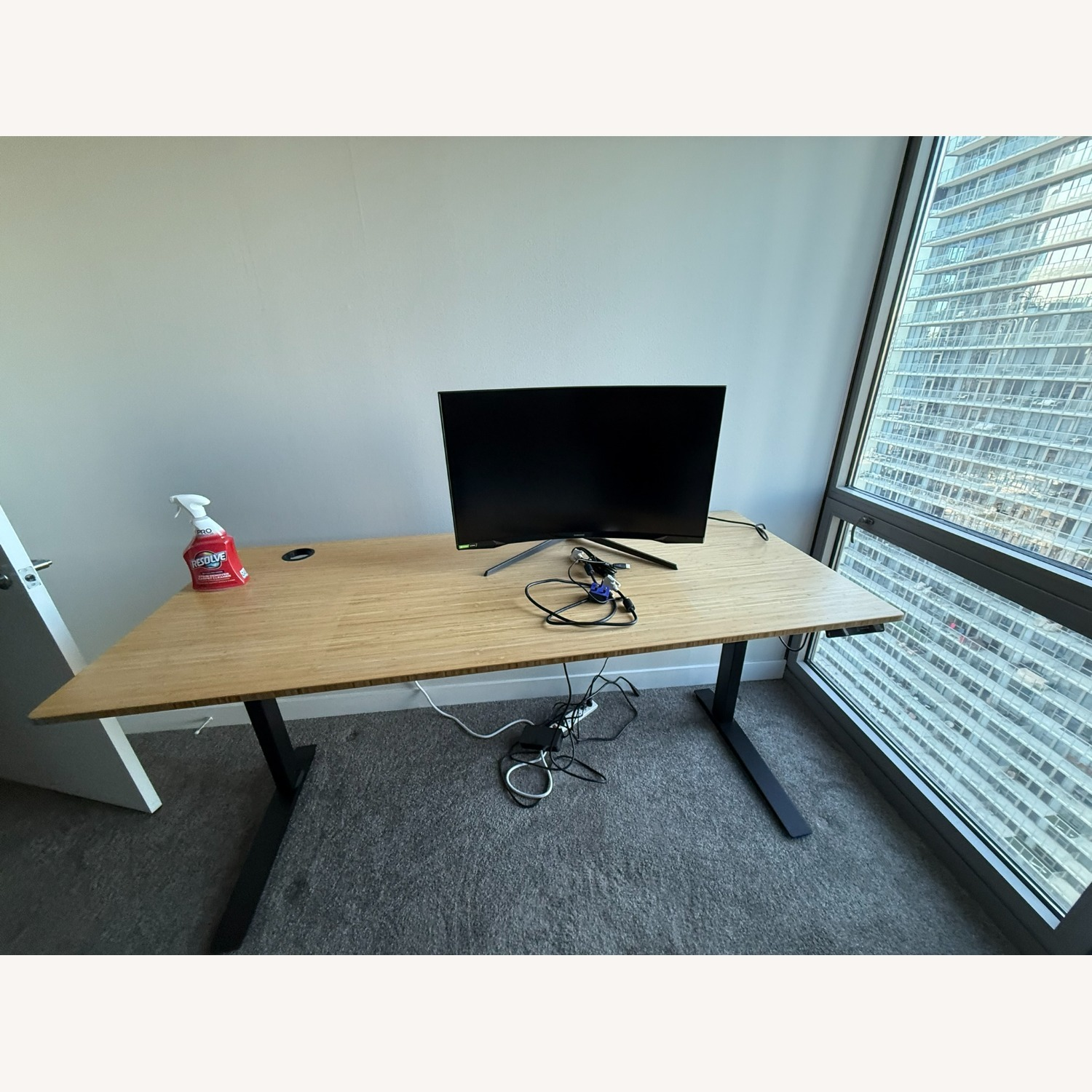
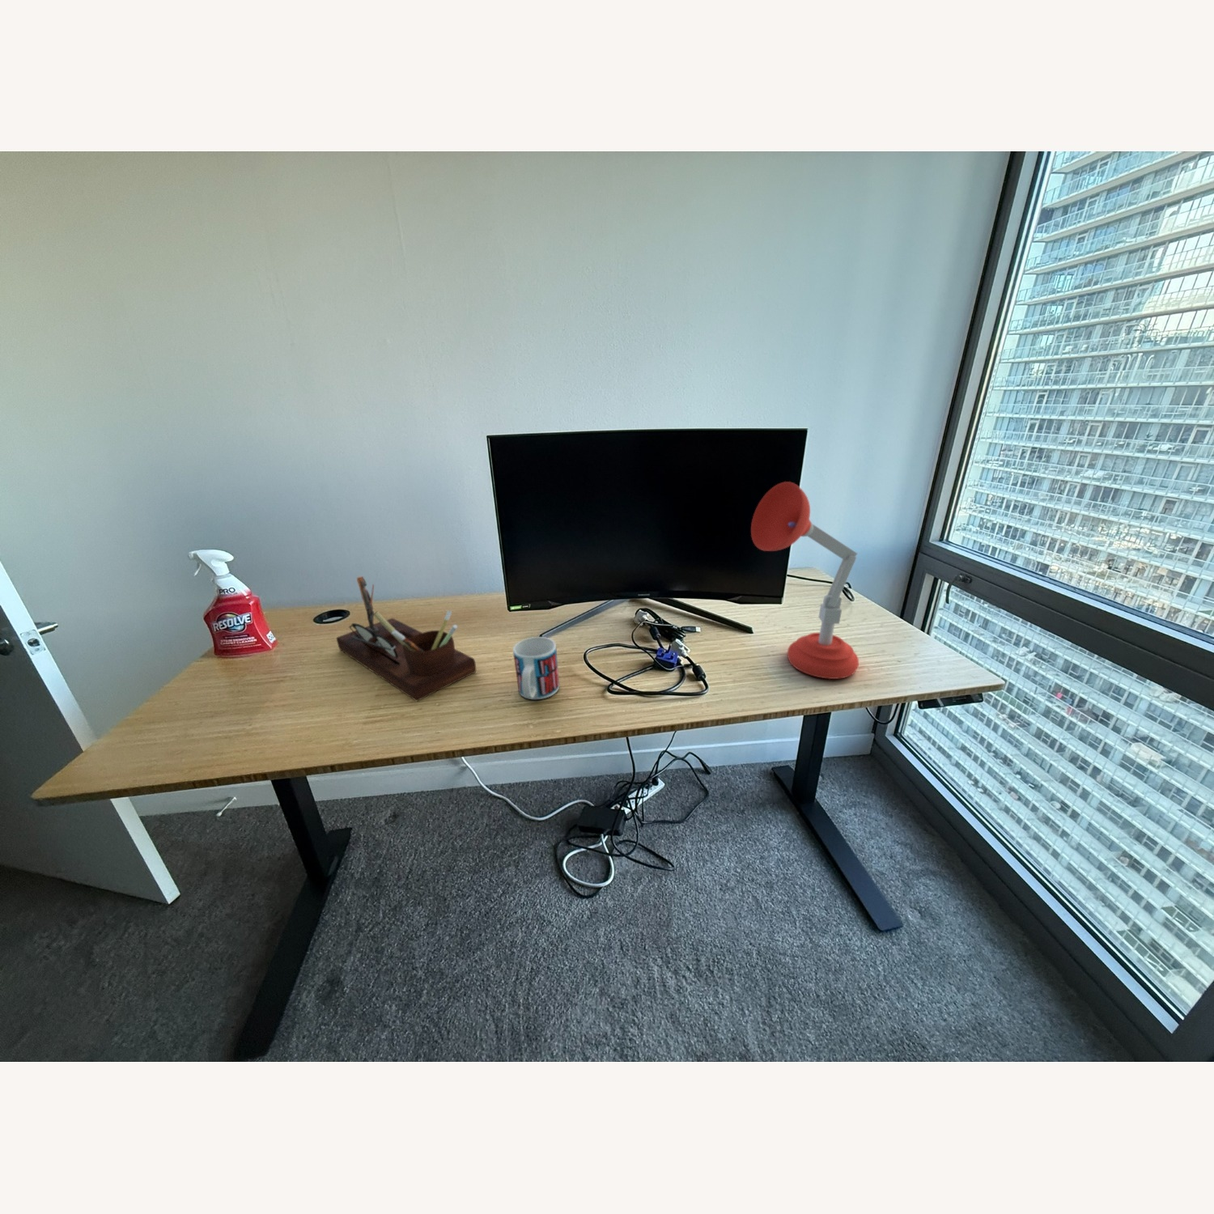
+ mug [513,636,560,700]
+ desk lamp [750,480,859,680]
+ desk organizer [336,576,477,701]
